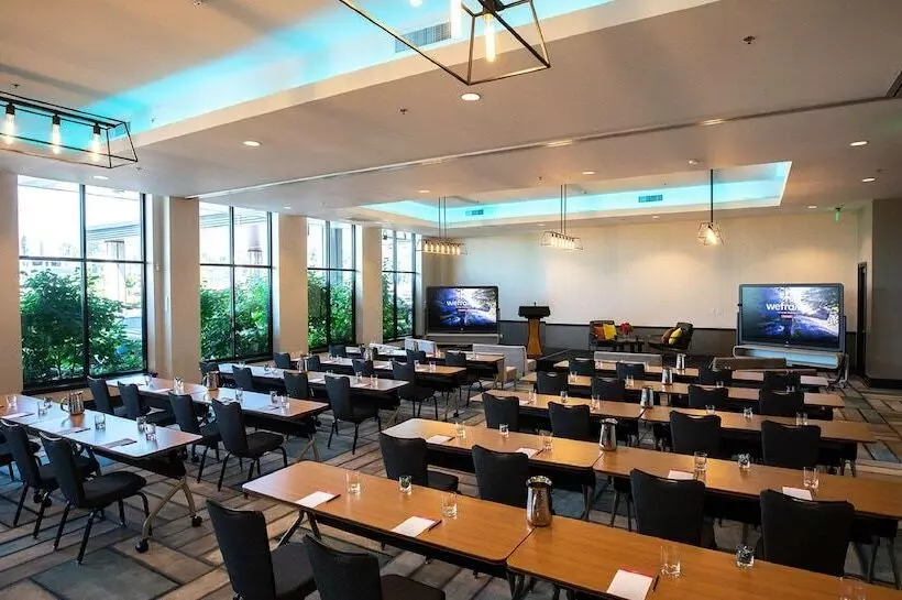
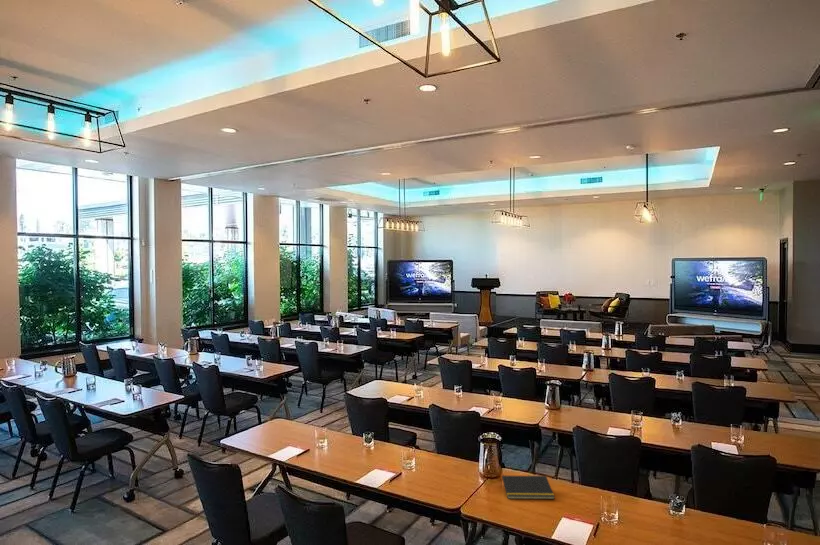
+ notepad [500,475,556,500]
